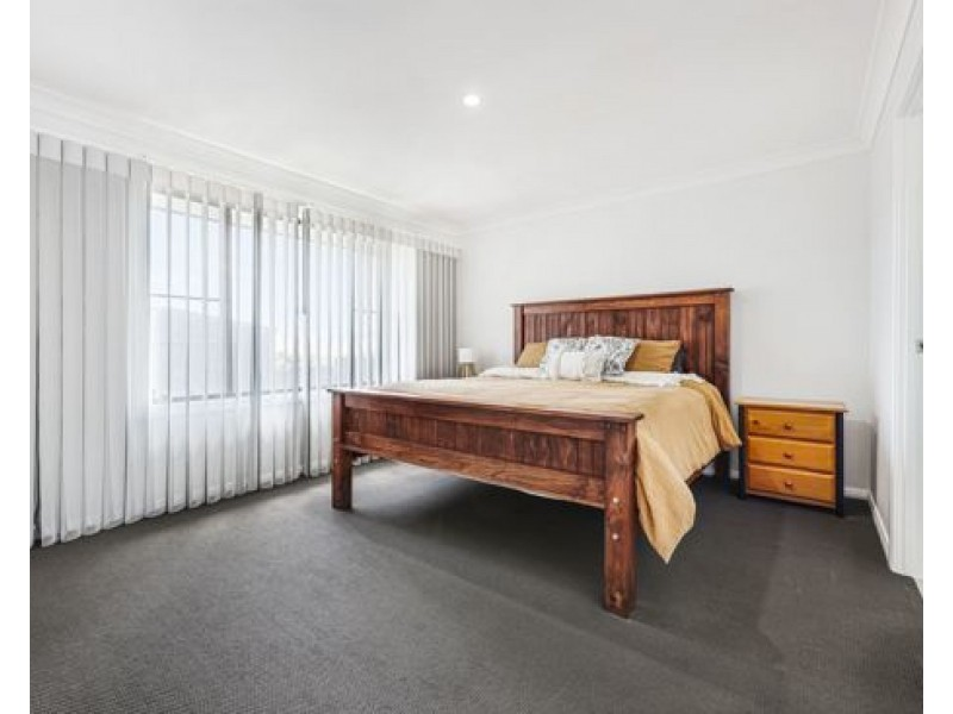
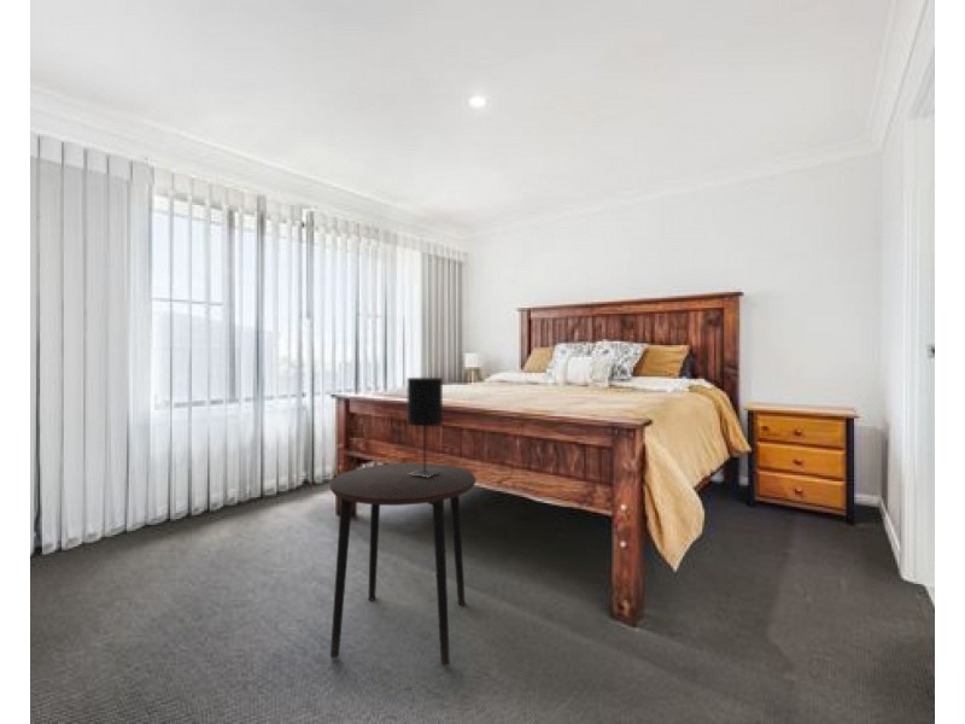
+ table lamp [407,376,444,478]
+ side table [328,462,478,667]
